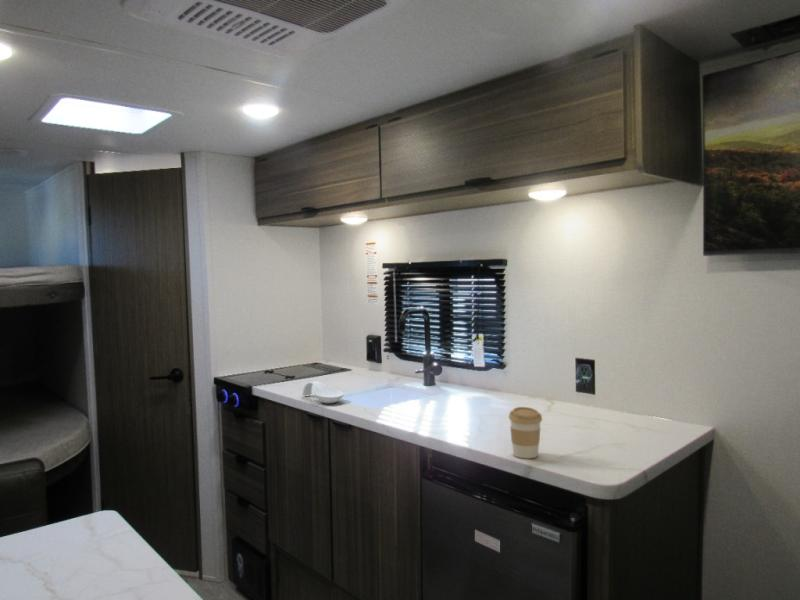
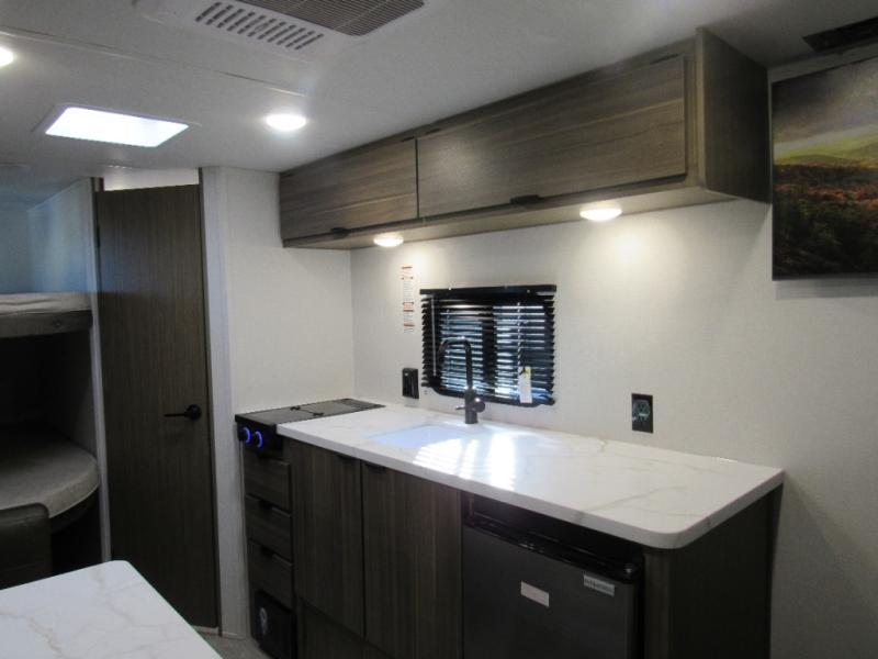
- spoon rest [301,380,345,404]
- coffee cup [508,406,543,459]
